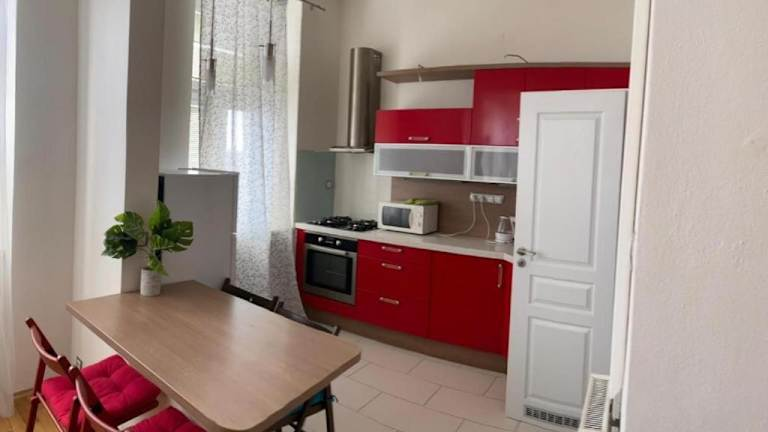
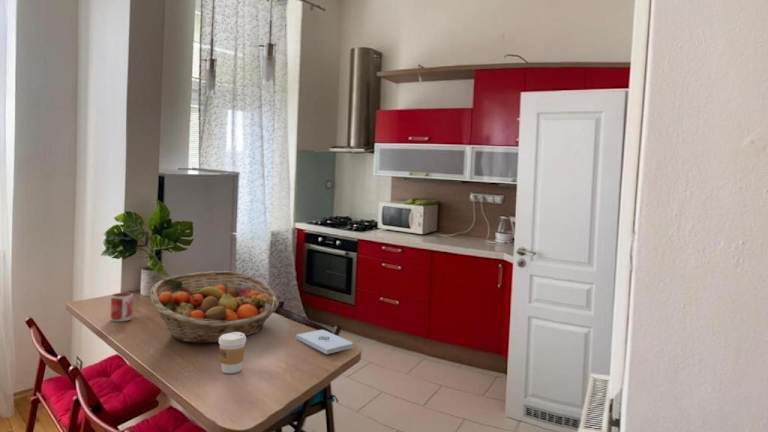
+ fruit basket [149,270,280,344]
+ coffee cup [218,332,247,374]
+ notepad [295,329,354,355]
+ mug [110,292,134,322]
